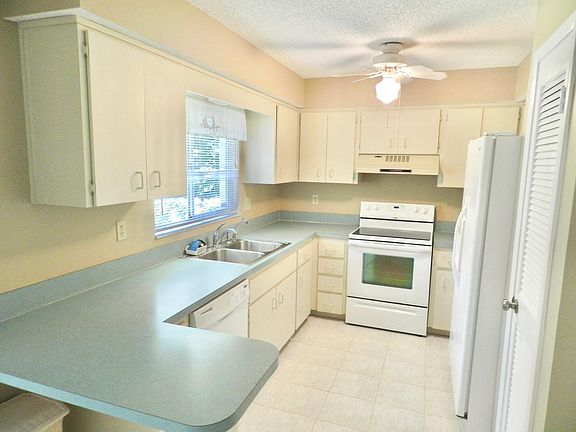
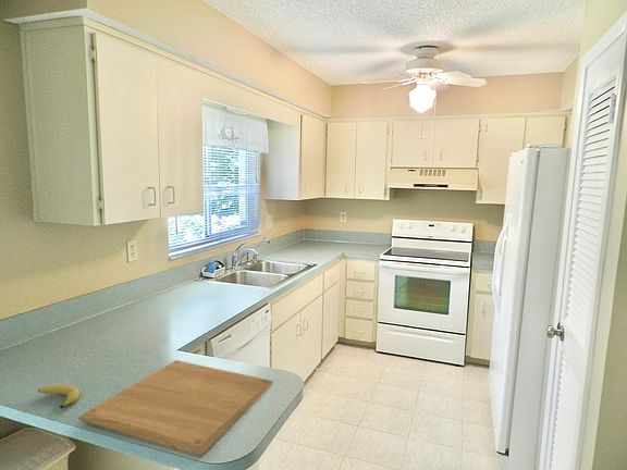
+ fruit [37,384,81,409]
+ chopping board [77,359,274,458]
